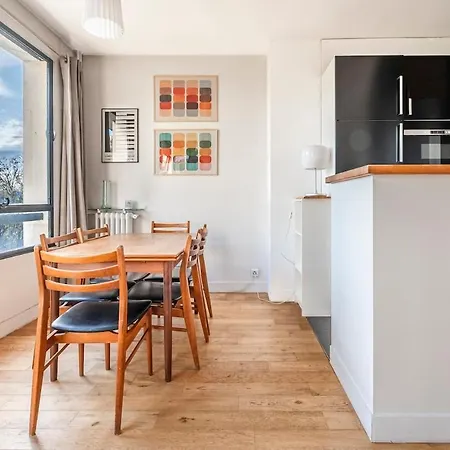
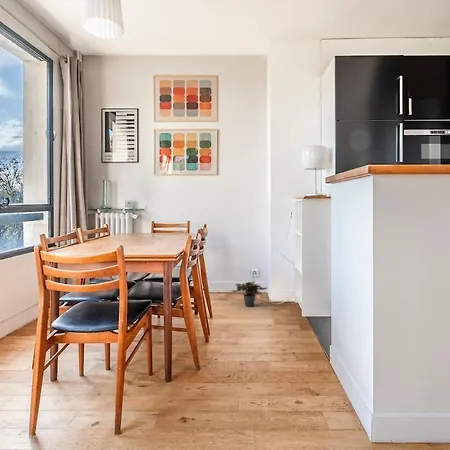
+ potted plant [230,280,268,308]
